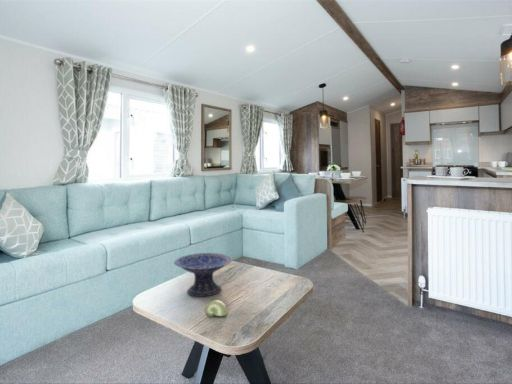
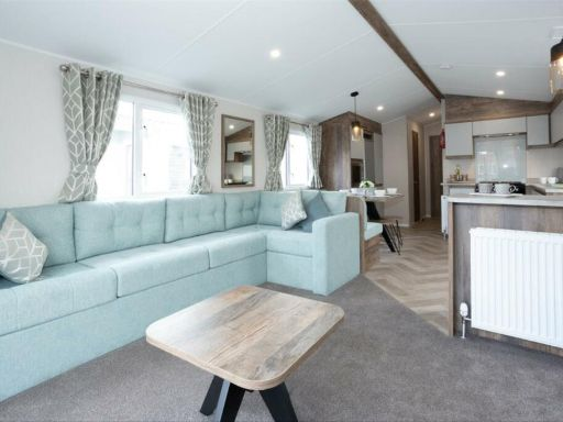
- decorative bowl [173,252,233,298]
- decorative egg [204,299,229,318]
